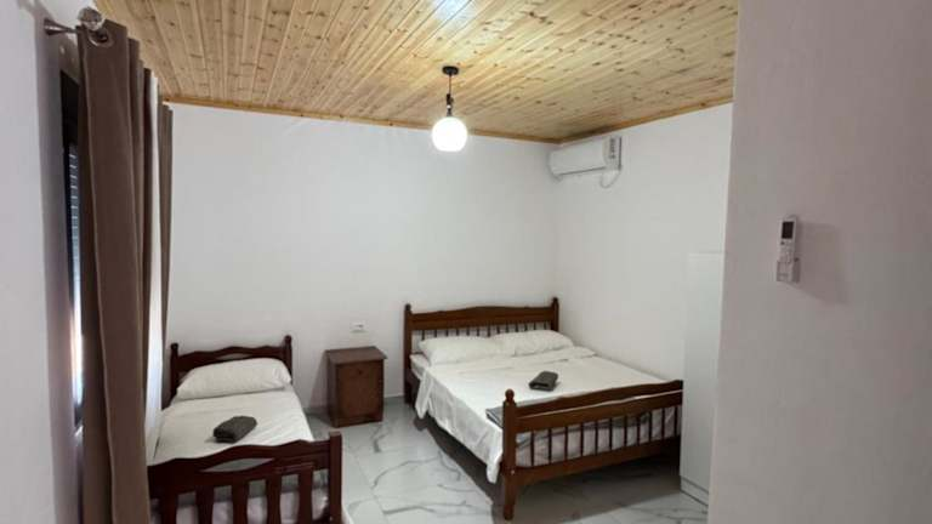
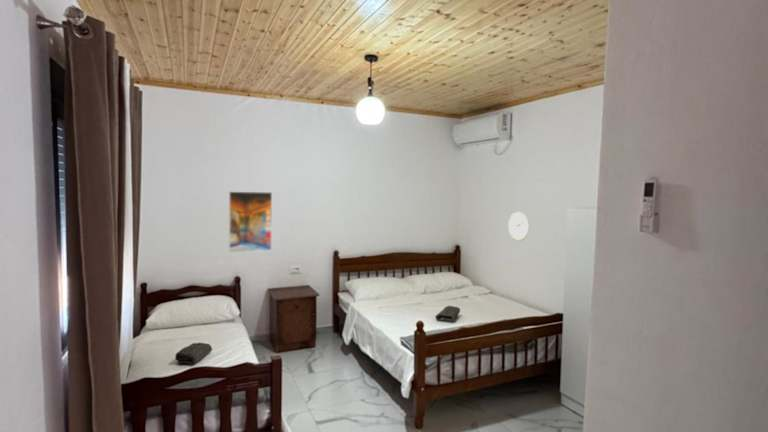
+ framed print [228,191,273,253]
+ wall clock [507,211,530,242]
